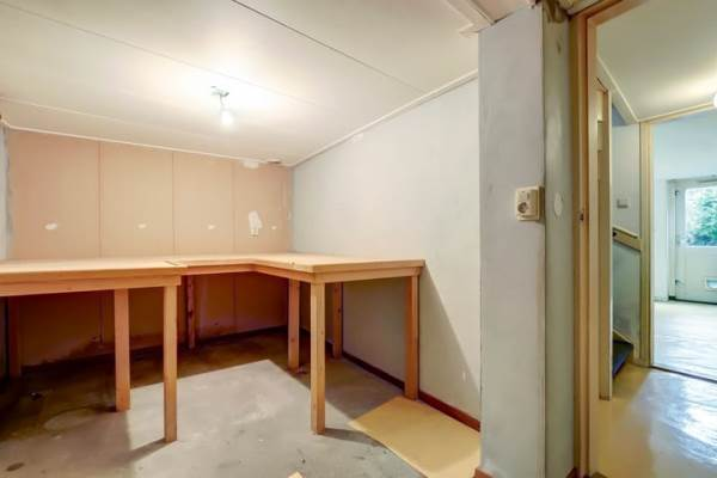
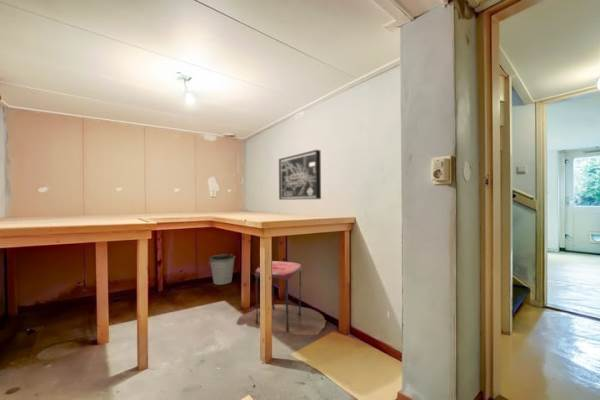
+ stool [236,260,327,336]
+ wall art [278,149,322,201]
+ bucket [207,253,236,285]
